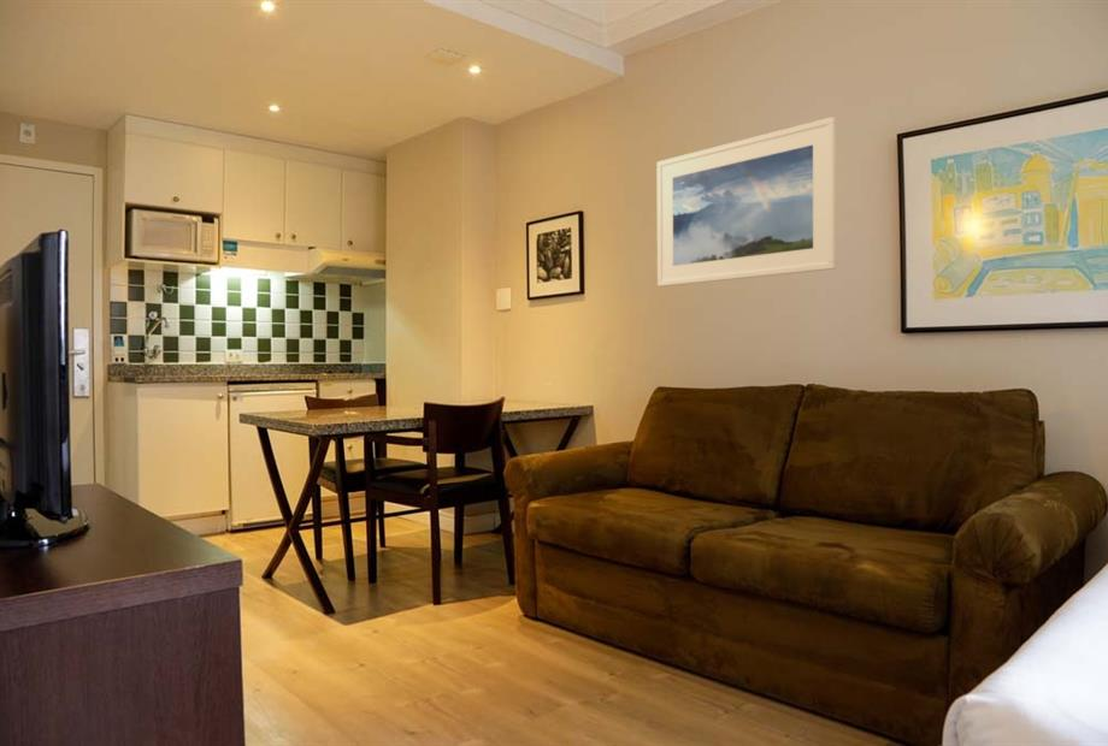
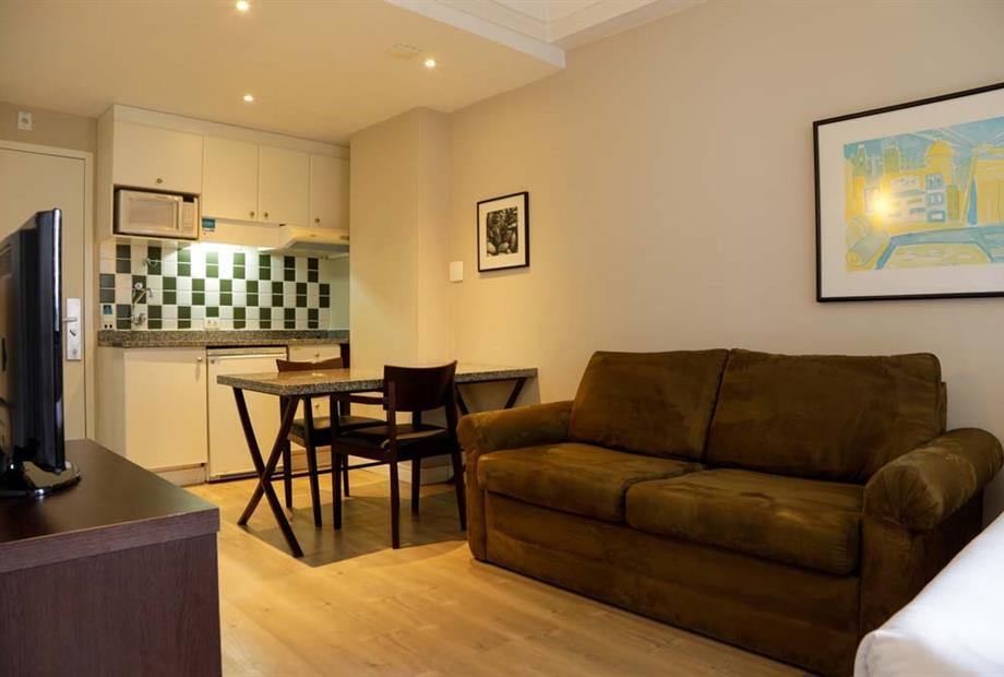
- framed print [656,116,837,288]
